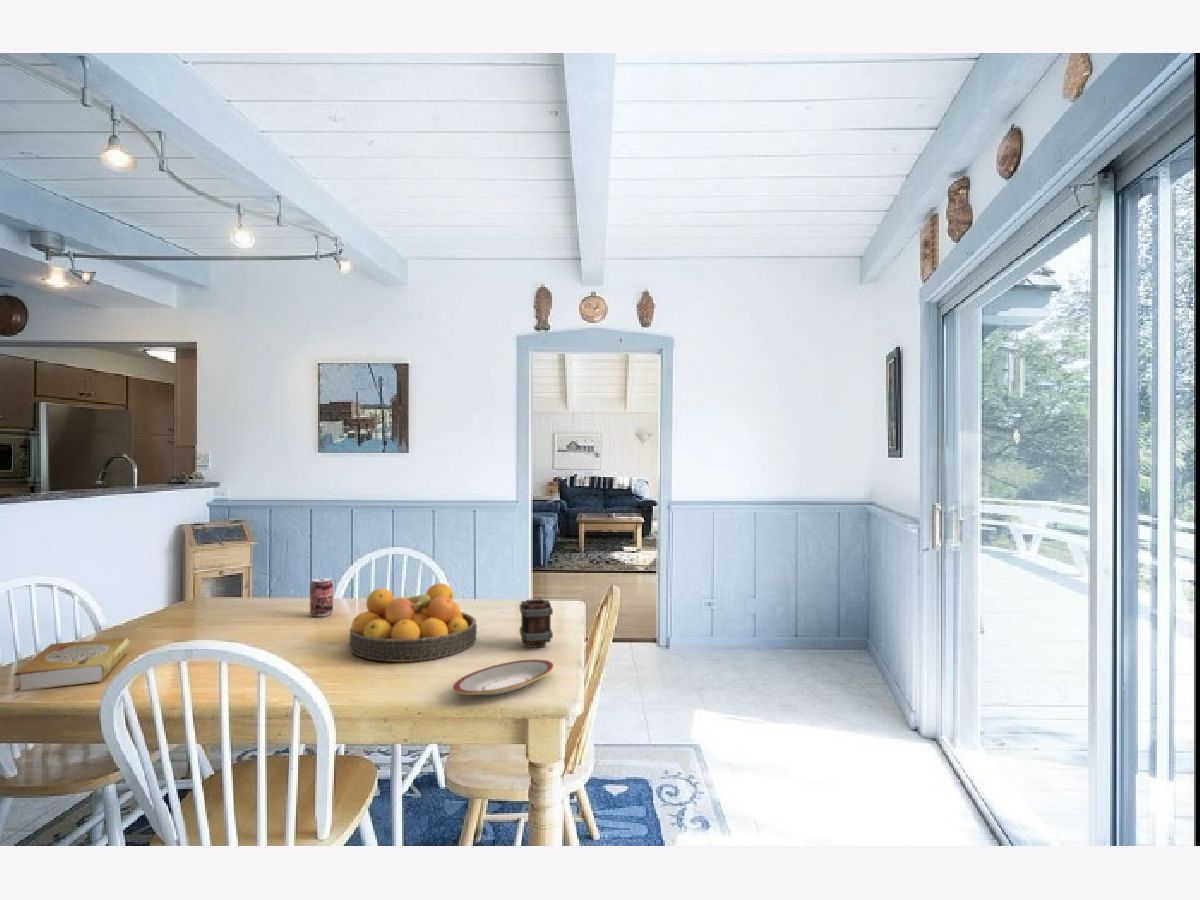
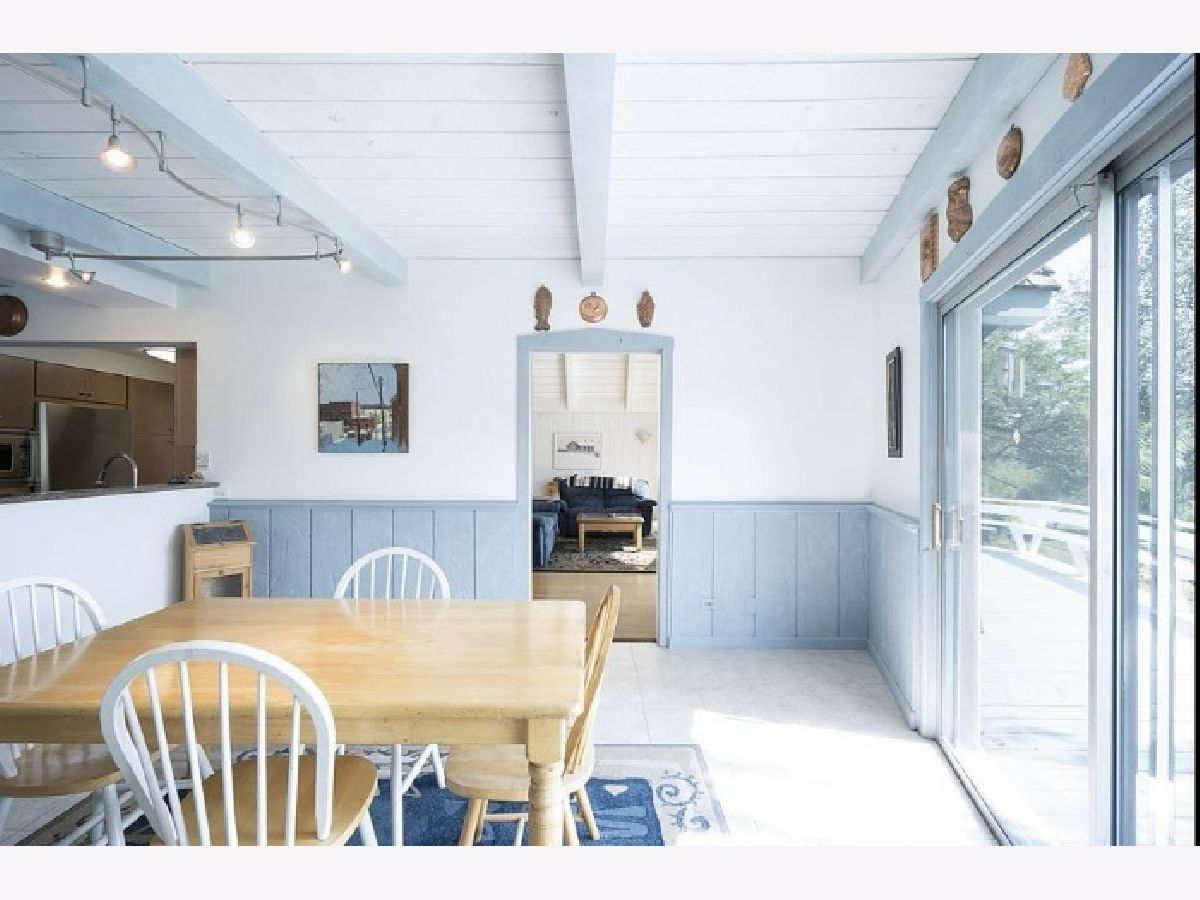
- fruit bowl [348,582,478,663]
- plate [452,658,555,696]
- beverage can [309,577,334,618]
- mug [519,598,554,649]
- book [13,637,130,693]
